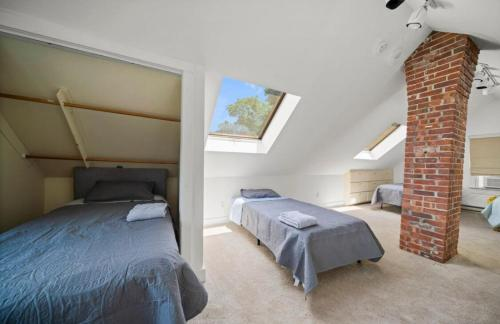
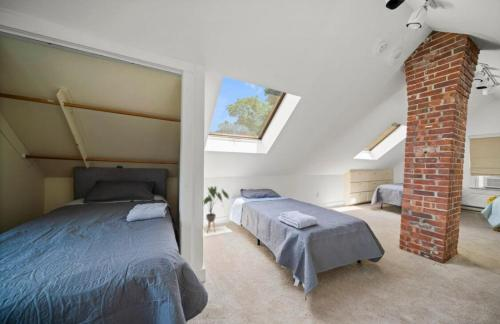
+ house plant [203,185,230,234]
